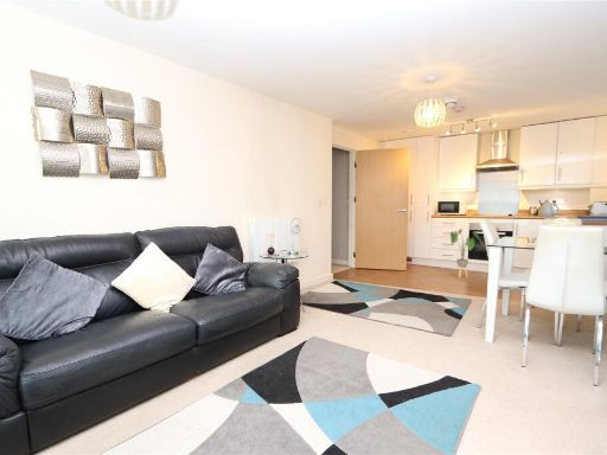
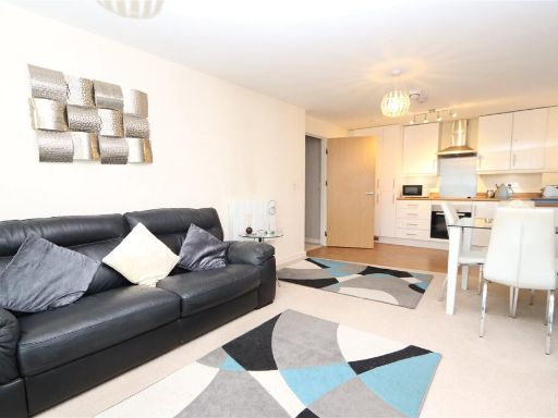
- house plant [449,228,484,280]
